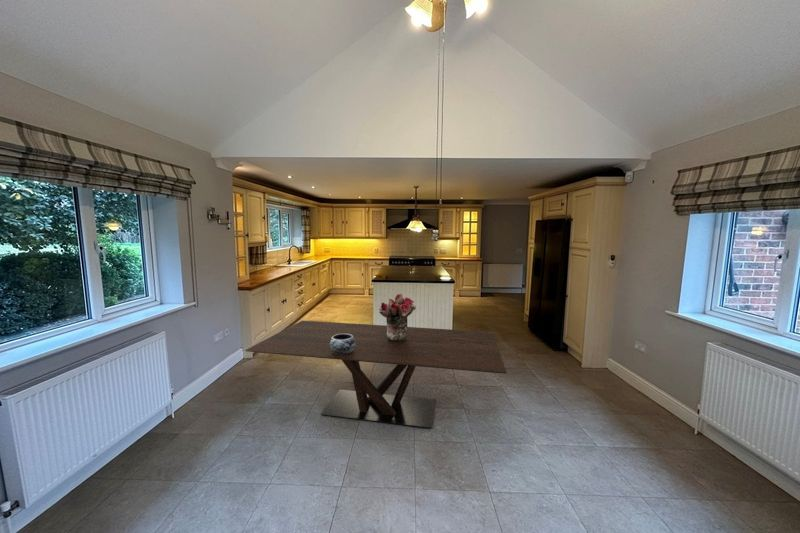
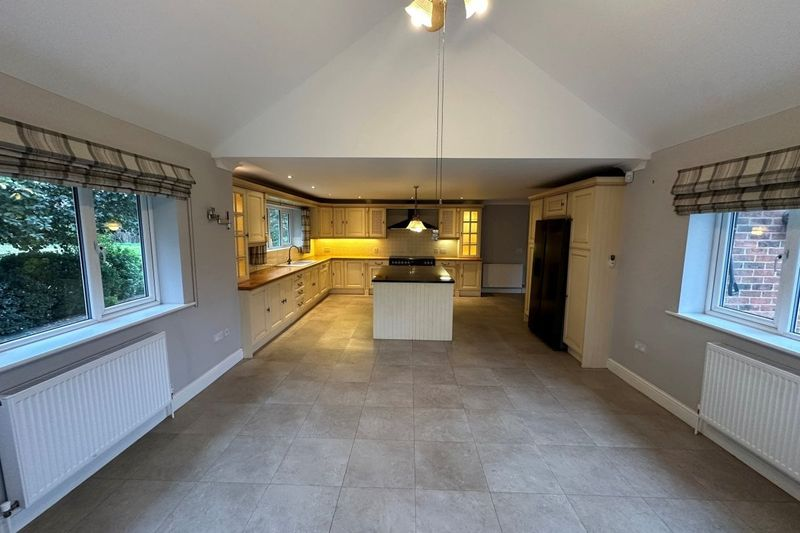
- dining table [245,319,508,429]
- bouquet [378,293,417,342]
- decorative bowl [330,334,355,355]
